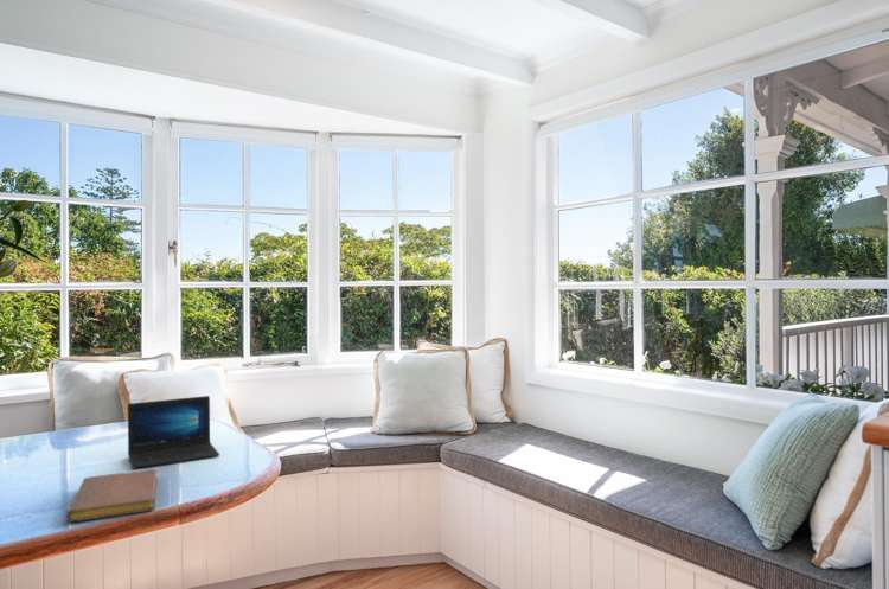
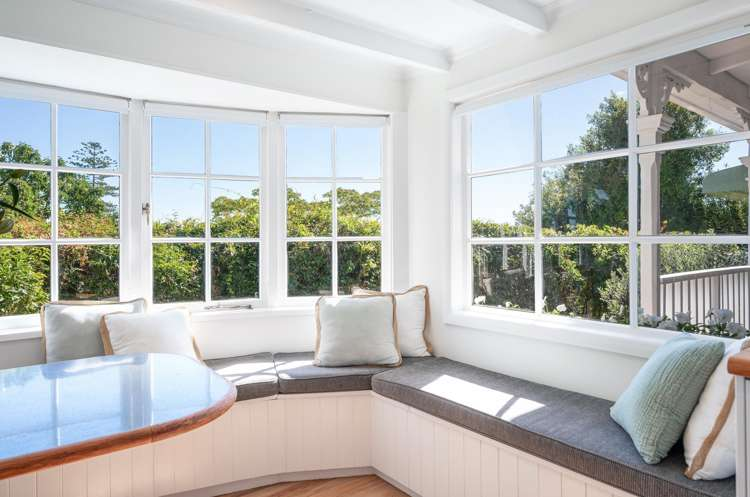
- notebook [65,468,159,524]
- laptop [127,395,220,469]
